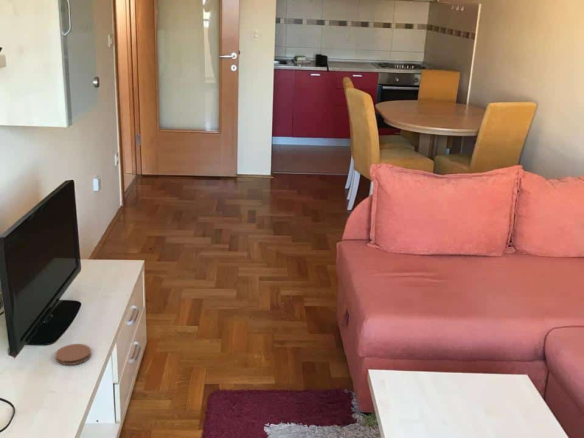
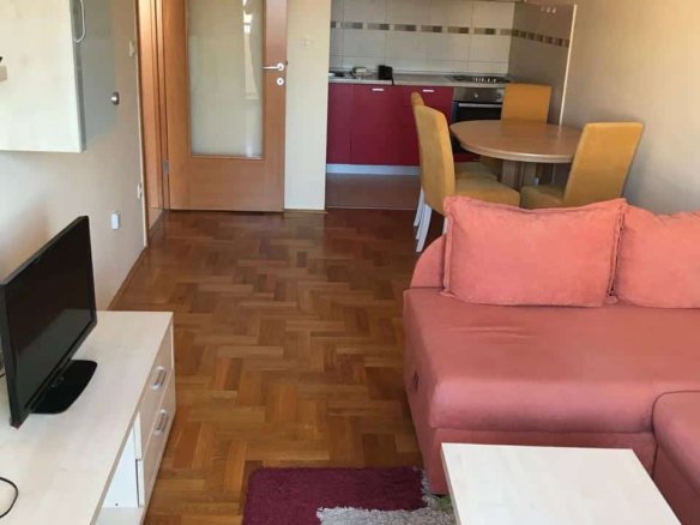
- coaster [54,343,92,366]
